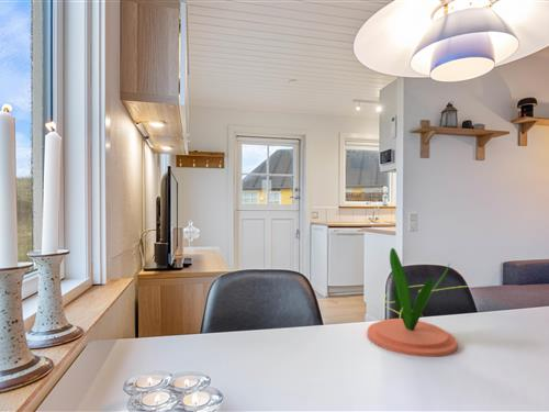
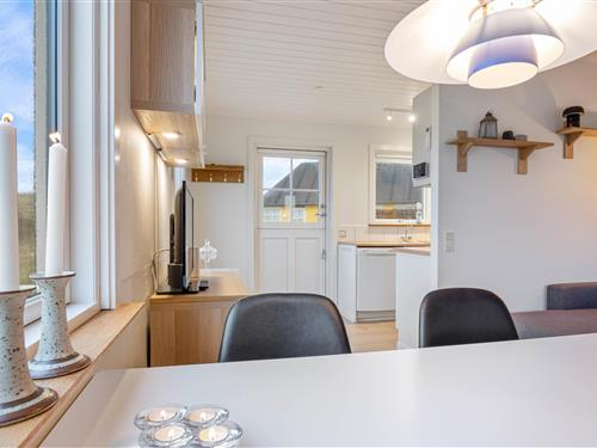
- plant [366,247,469,358]
